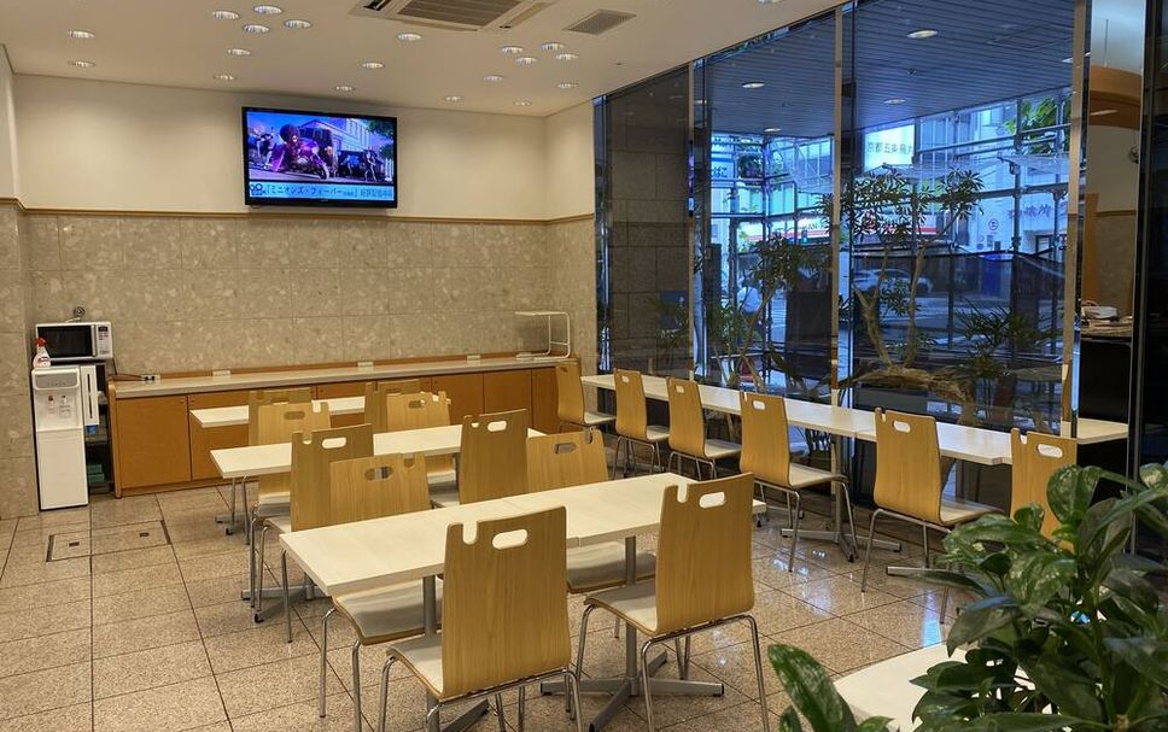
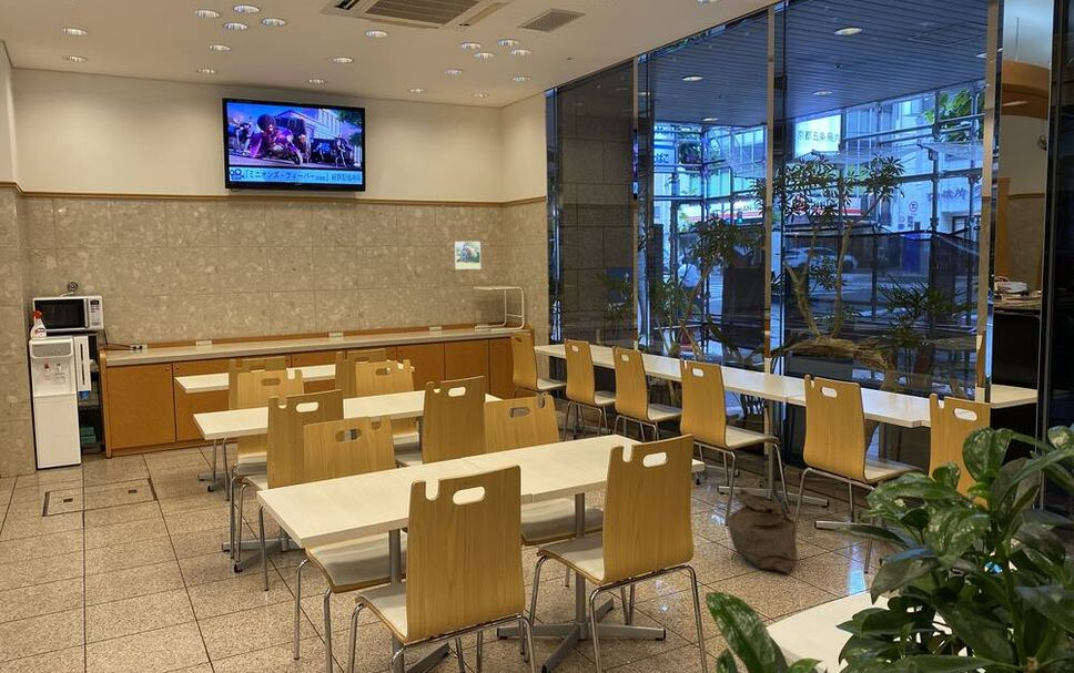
+ bag [727,488,798,575]
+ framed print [454,241,482,271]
